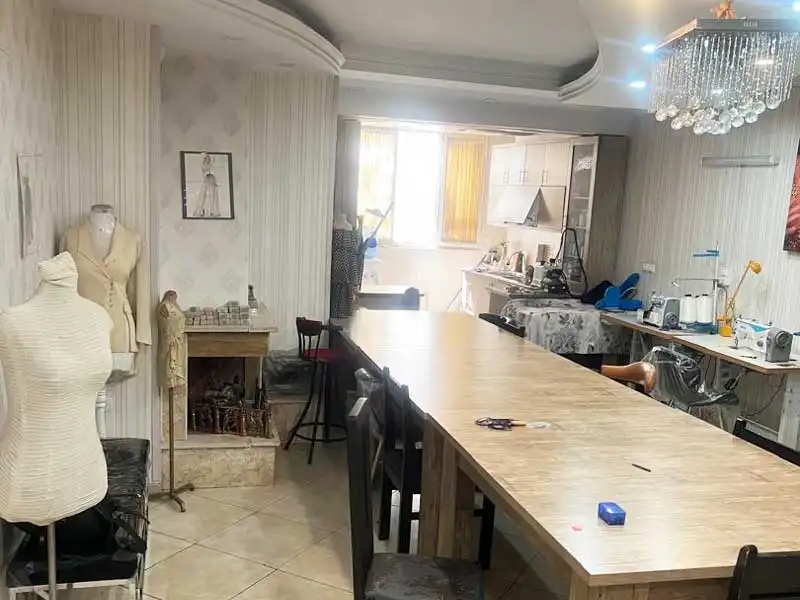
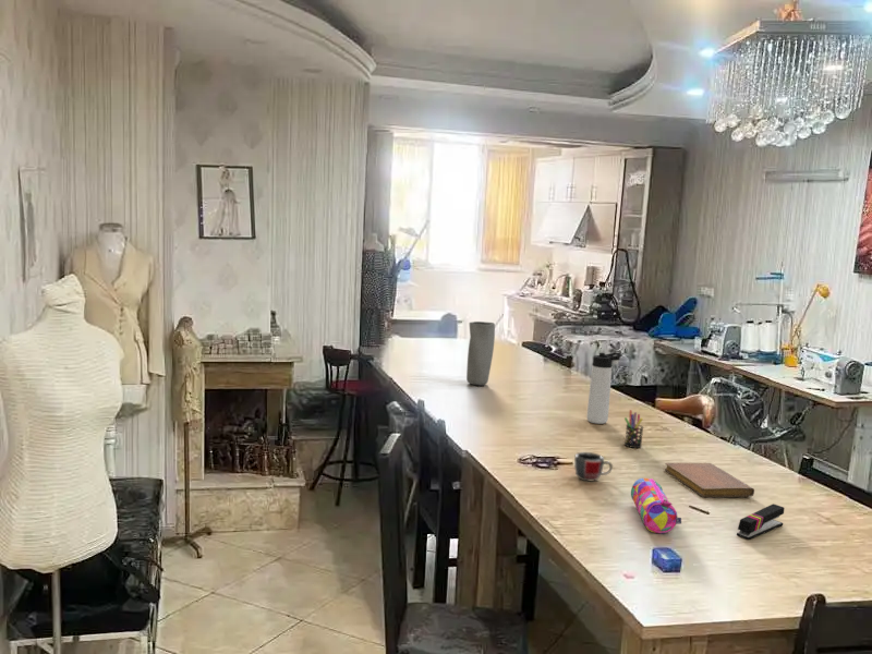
+ thermos bottle [585,352,622,425]
+ pencil case [630,477,682,534]
+ notebook [664,461,755,498]
+ stapler [736,502,785,541]
+ mug [573,451,614,482]
+ vase [465,320,496,387]
+ pen holder [623,409,644,449]
